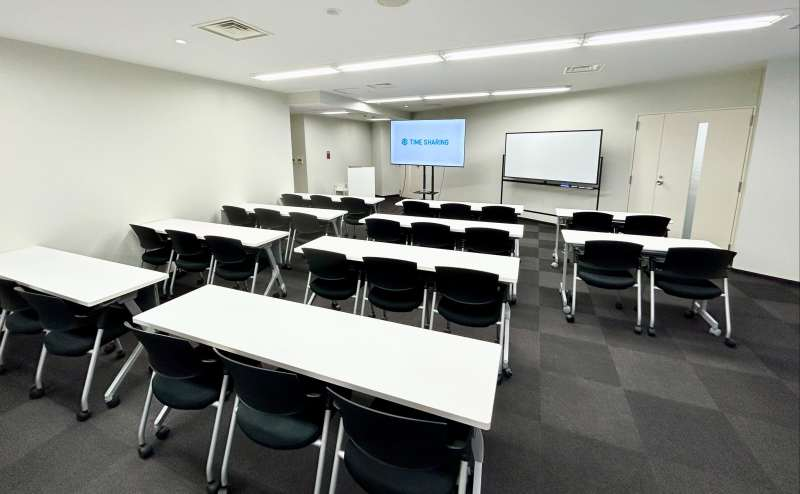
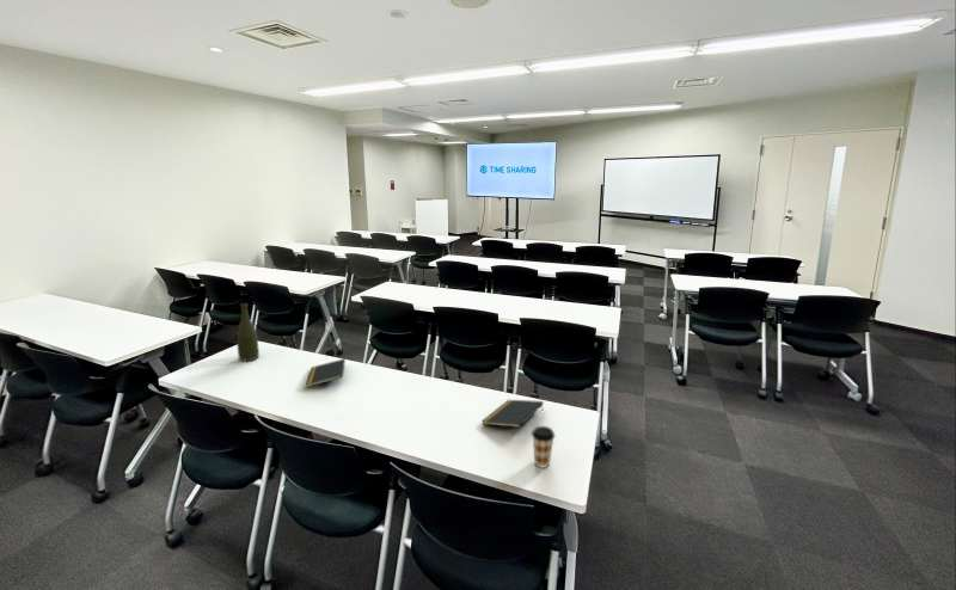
+ notepad [305,357,347,388]
+ coffee cup [531,425,556,468]
+ bottle [235,302,261,362]
+ notepad [480,399,545,429]
